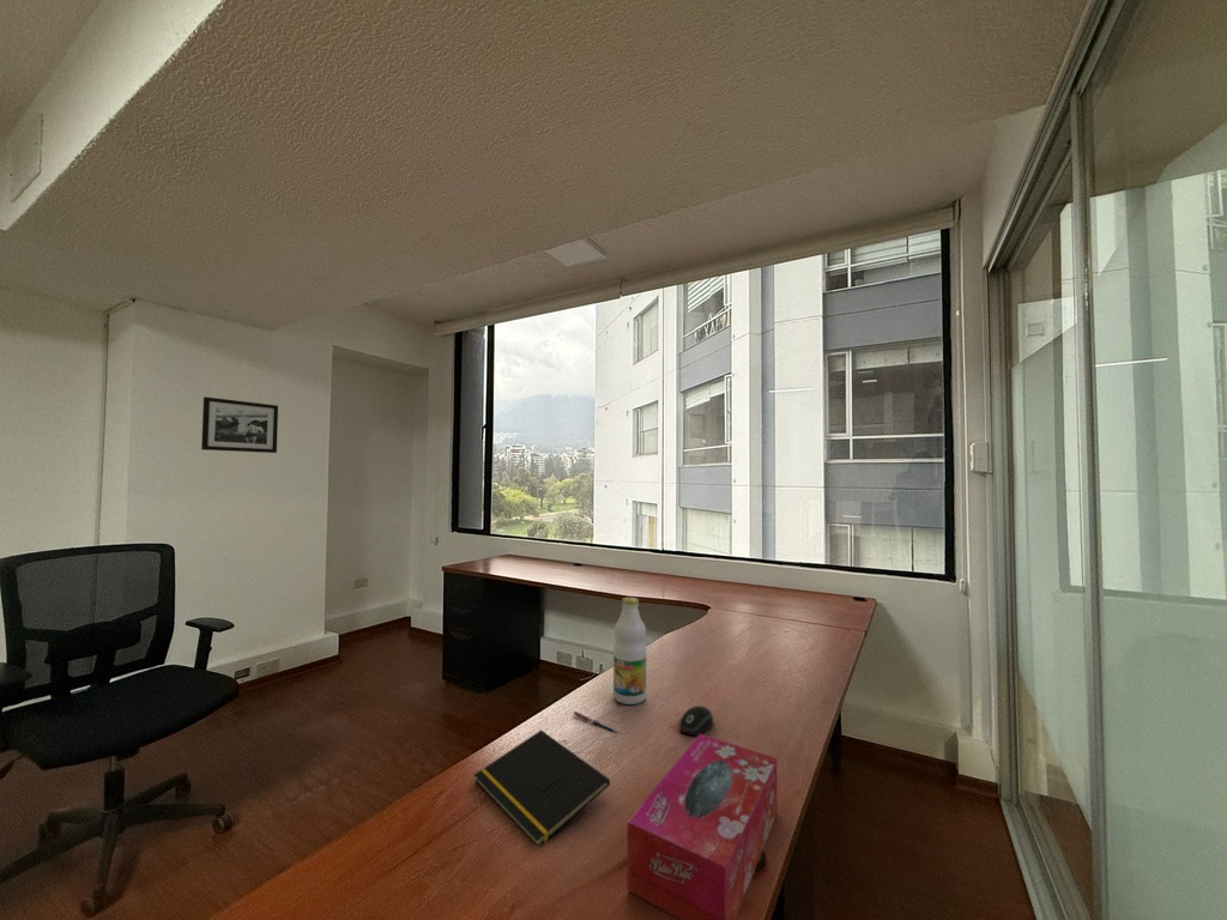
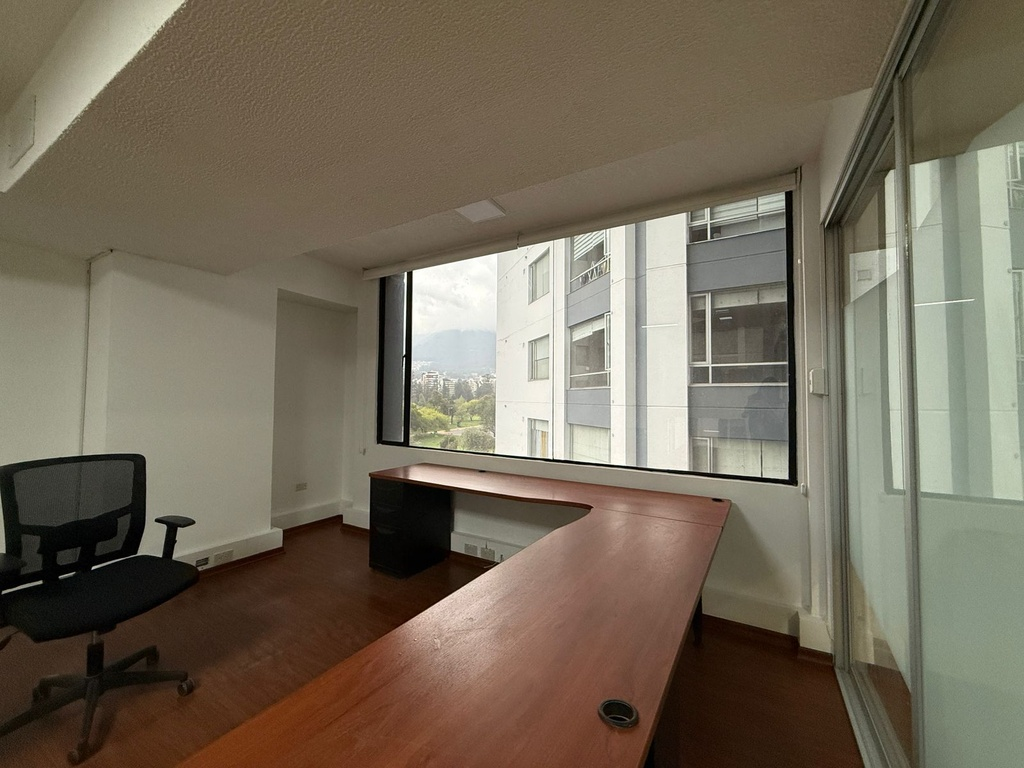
- picture frame [200,395,279,454]
- tissue box [625,733,779,920]
- computer mouse [678,704,714,737]
- bottle [612,597,647,706]
- pen [573,710,618,734]
- notepad [473,728,611,847]
